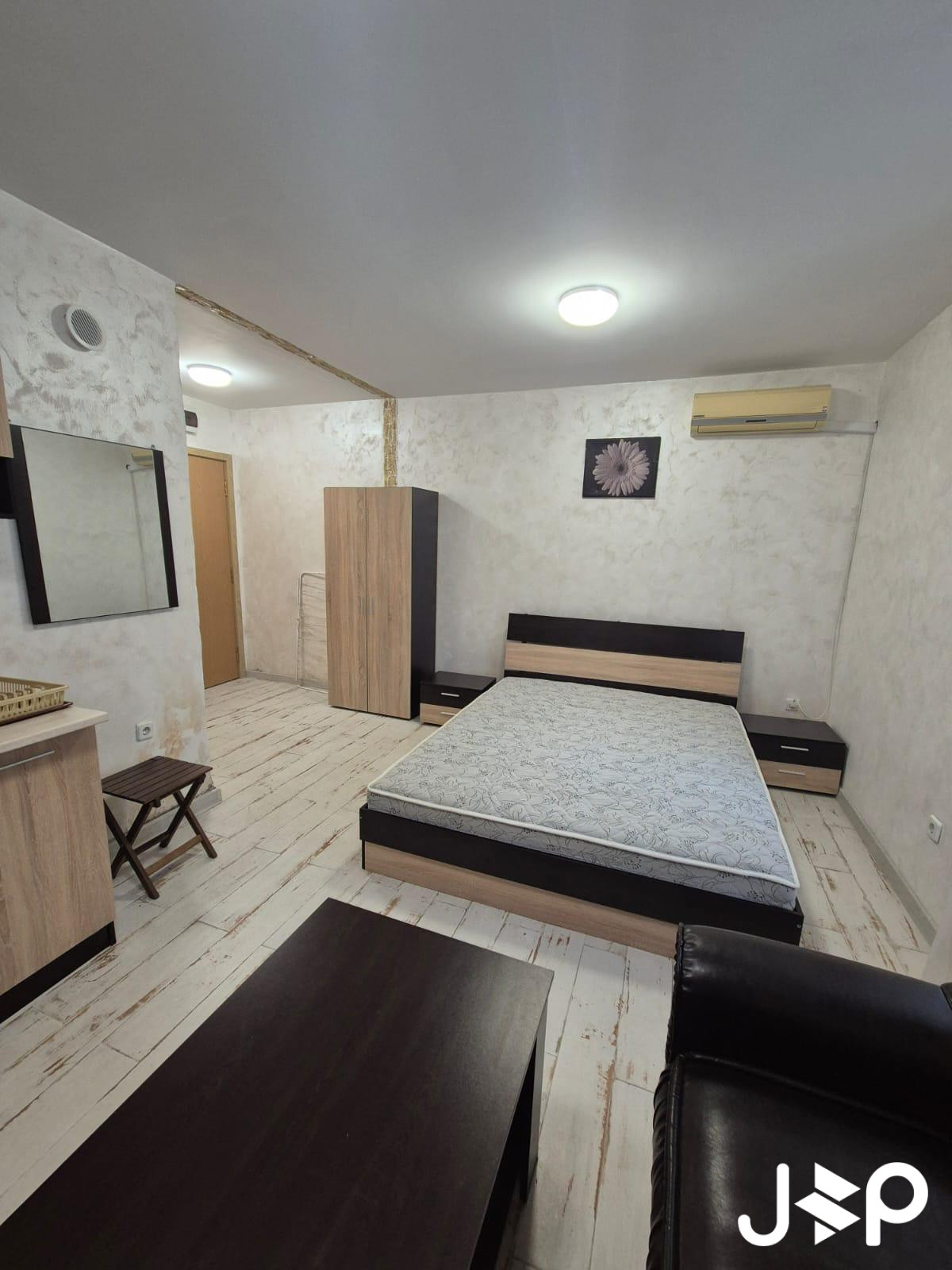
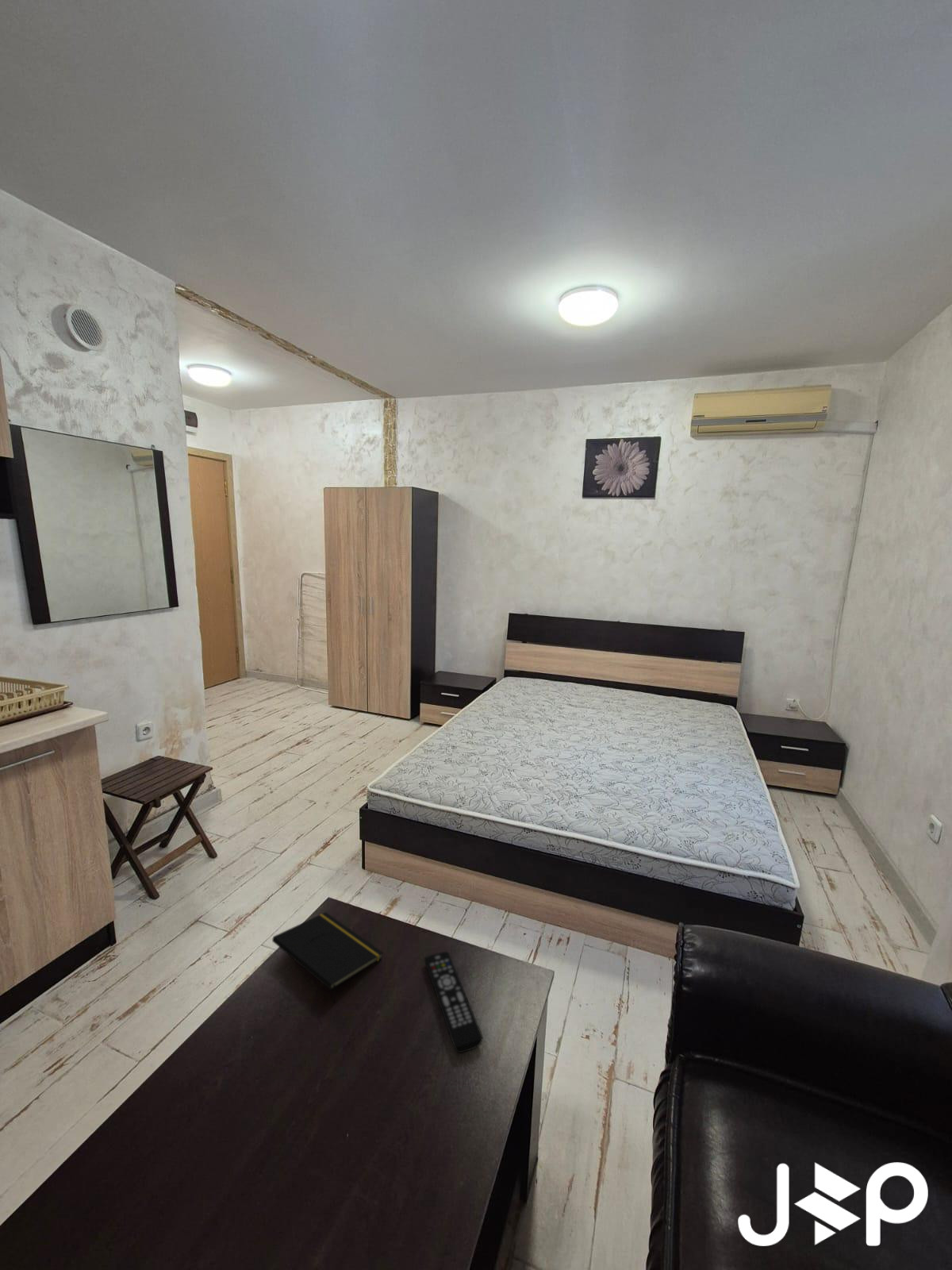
+ remote control [424,951,484,1053]
+ notepad [271,911,384,1004]
